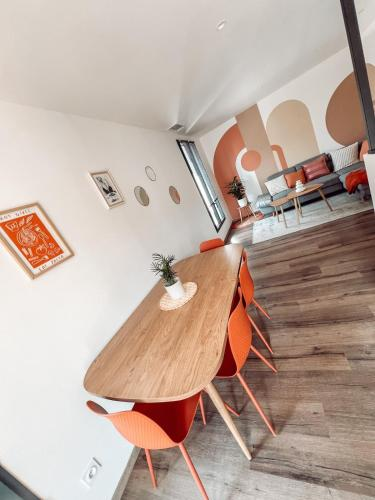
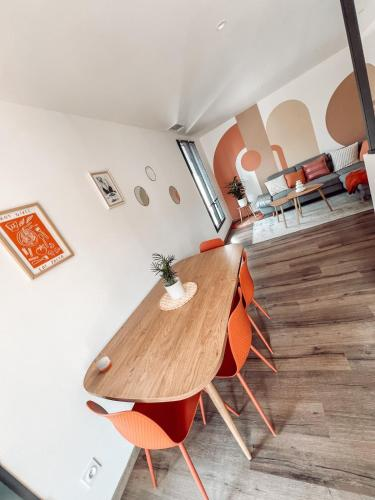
+ candle [95,356,113,374]
